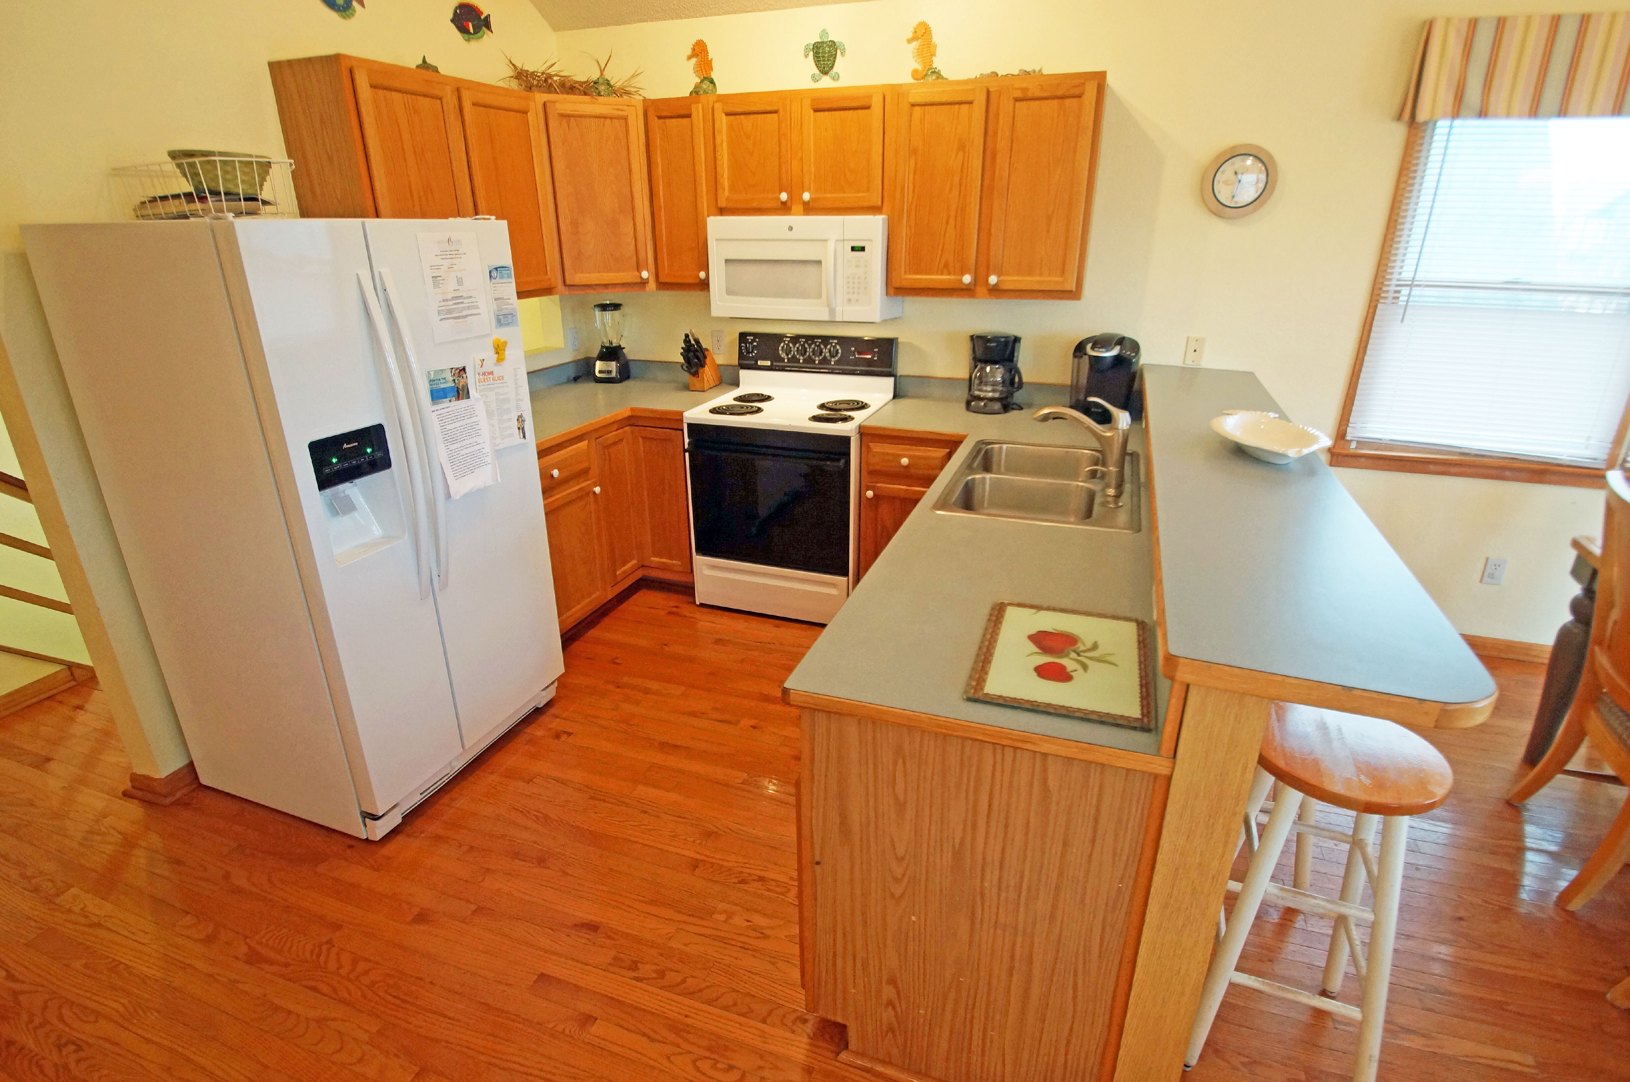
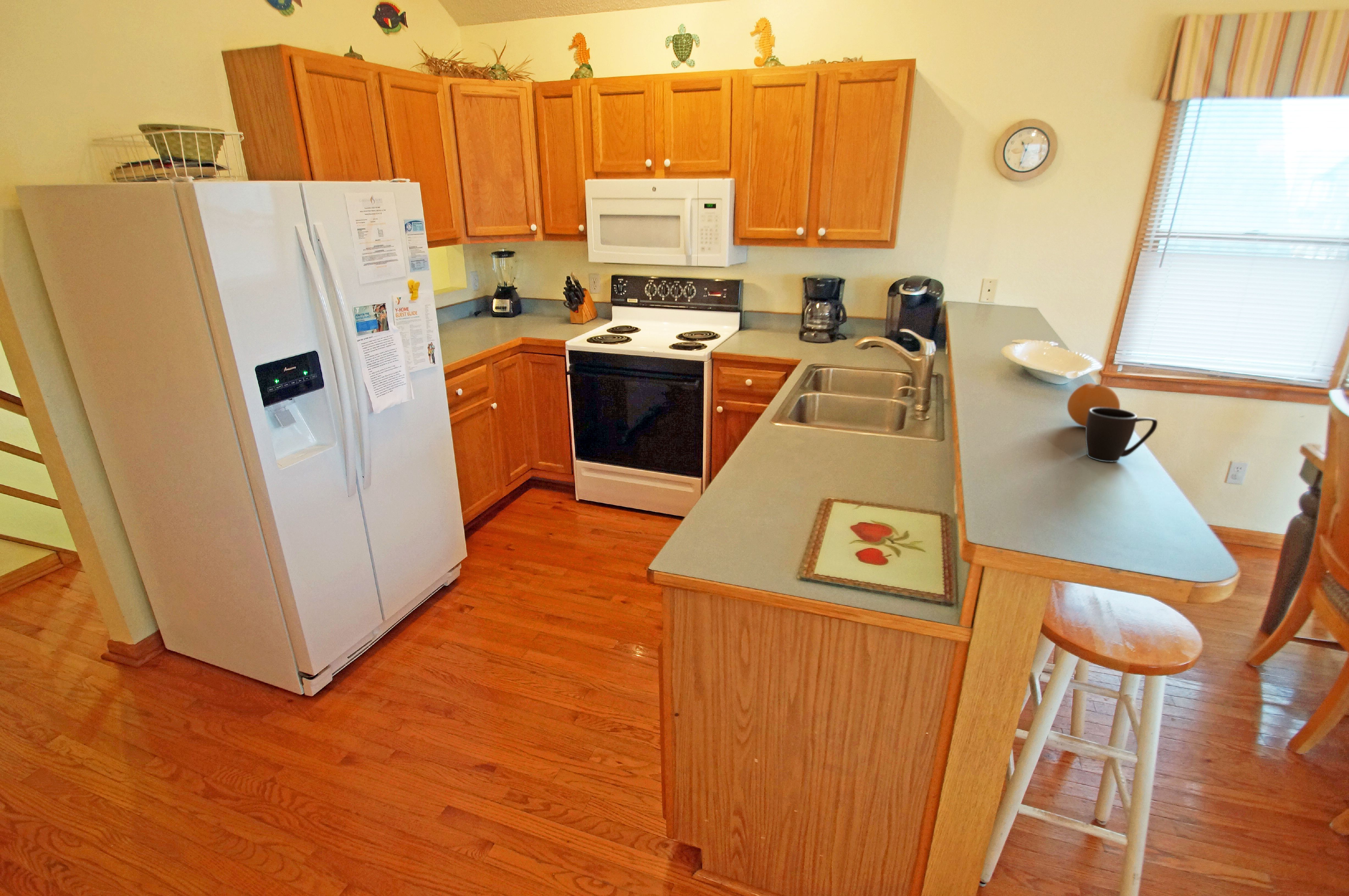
+ mug [1085,408,1158,462]
+ fruit [1067,383,1120,428]
